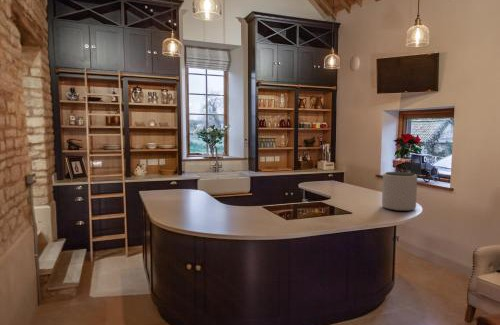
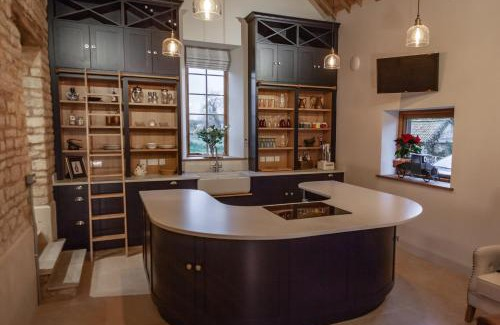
- plant pot [381,171,418,212]
